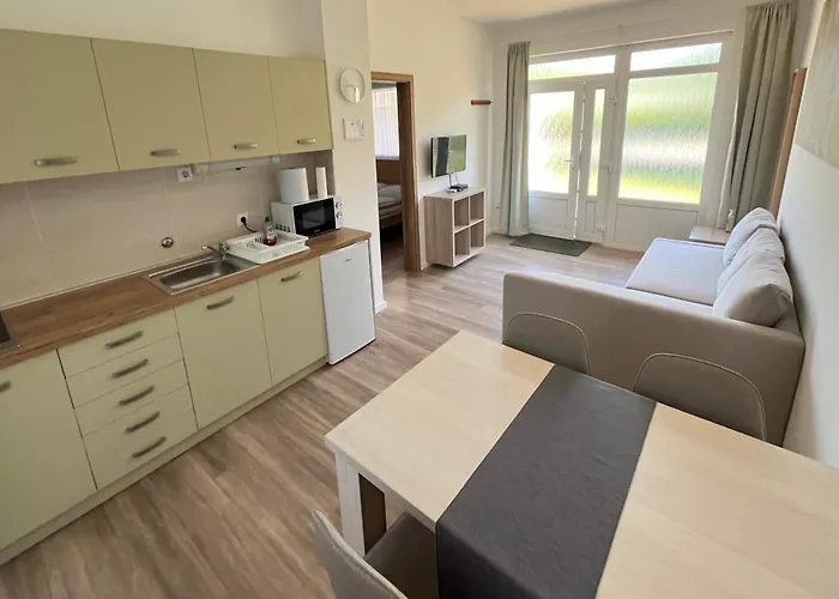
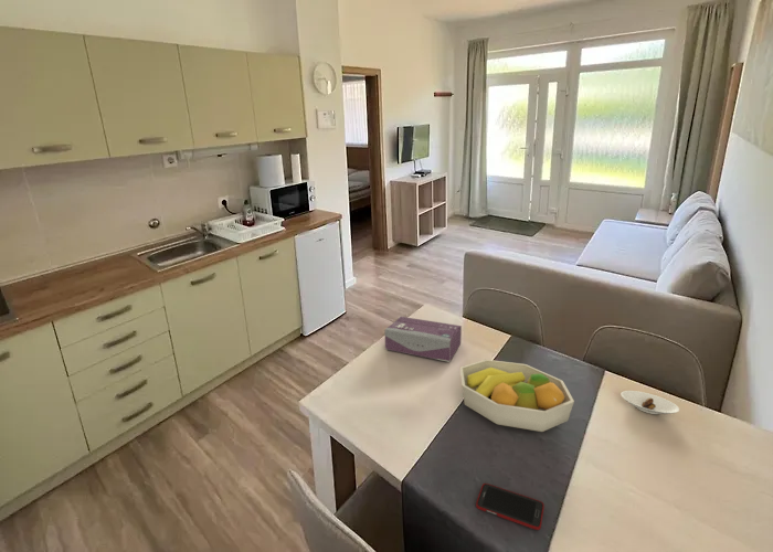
+ tissue box [383,316,463,363]
+ saucer [620,390,680,415]
+ cell phone [475,482,546,531]
+ fruit bowl [459,359,575,433]
